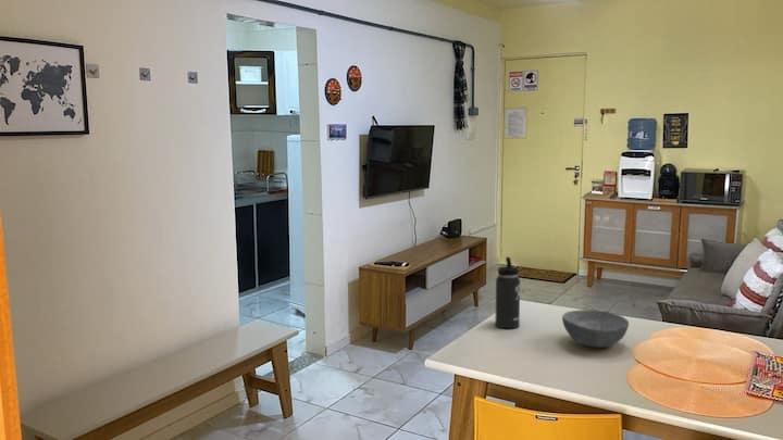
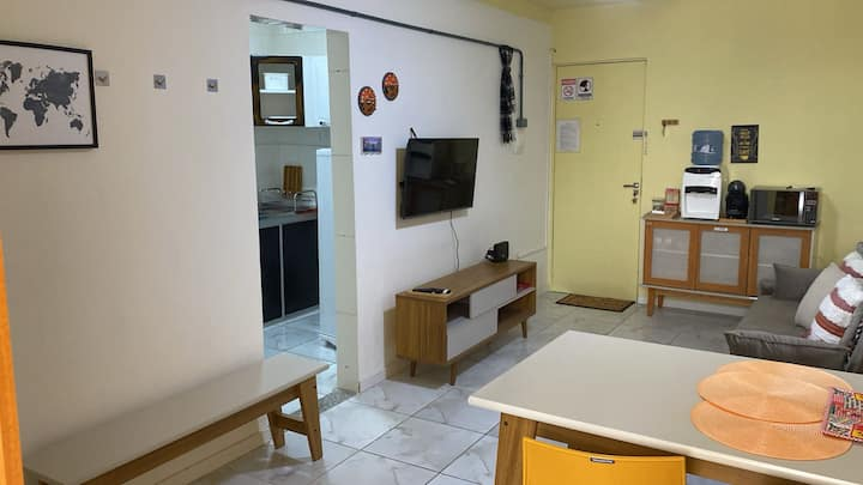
- thermos bottle [494,256,521,330]
- bowl [561,309,630,349]
